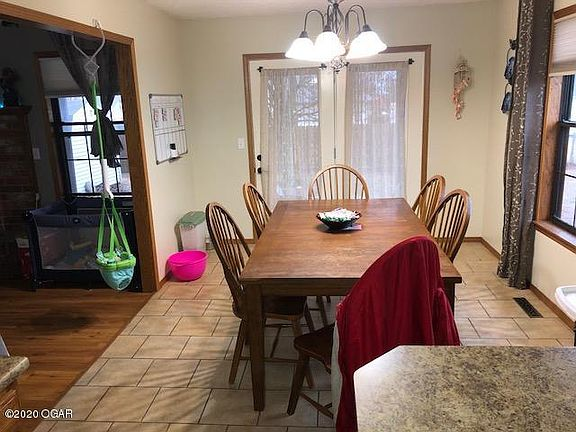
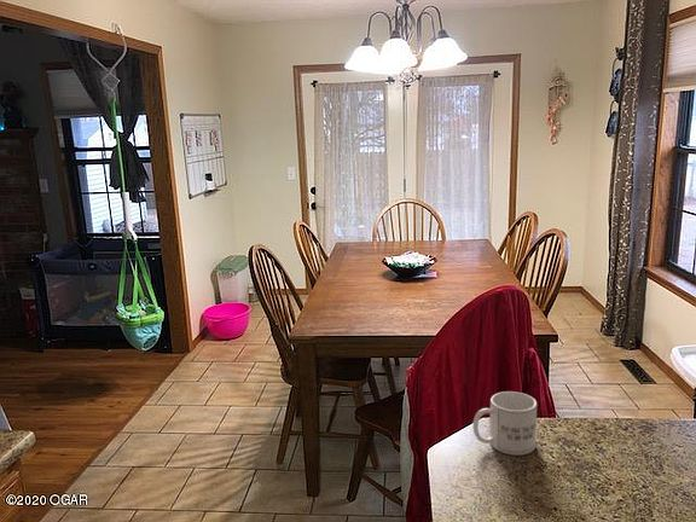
+ mug [471,390,538,457]
